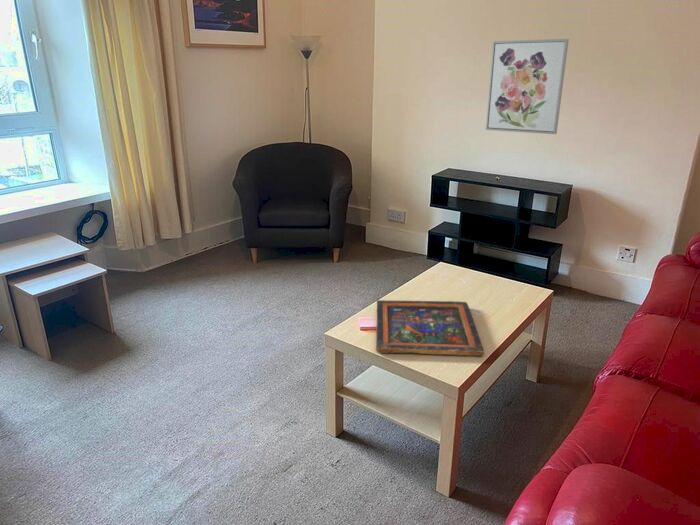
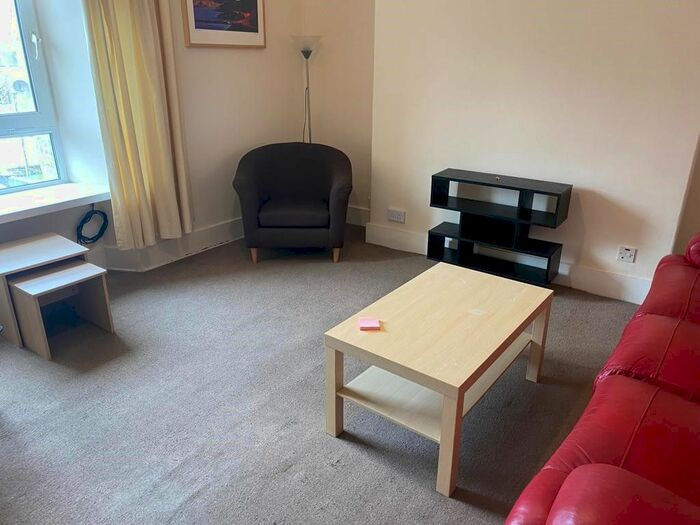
- wall art [485,38,570,135]
- painted panel [375,299,485,357]
